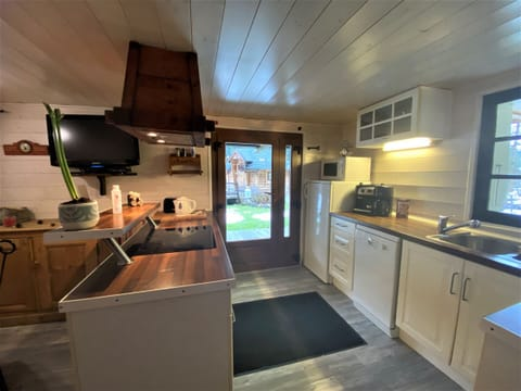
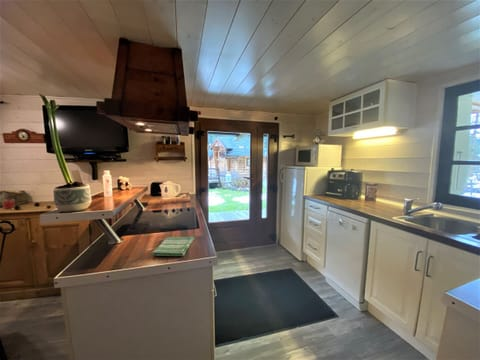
+ dish towel [151,235,195,257]
